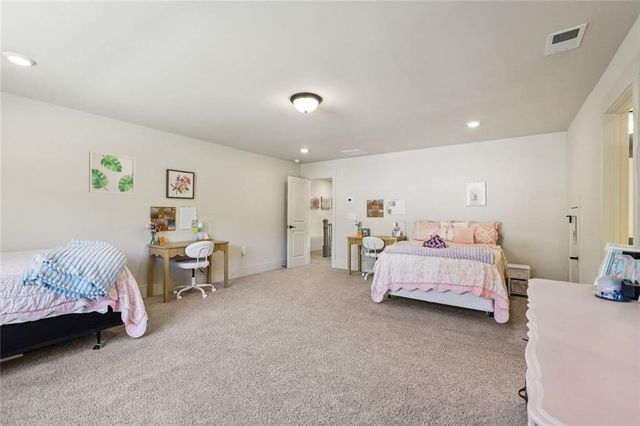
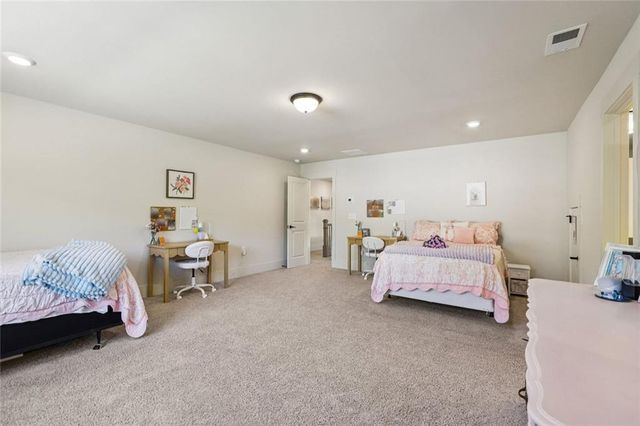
- wall art [88,150,136,195]
